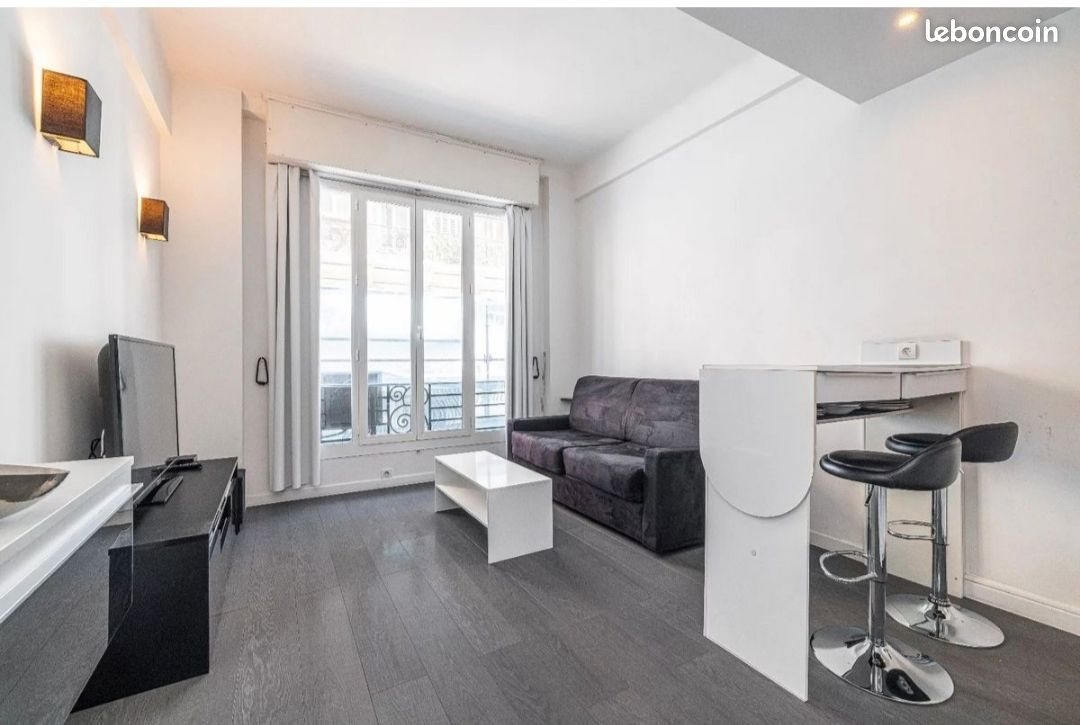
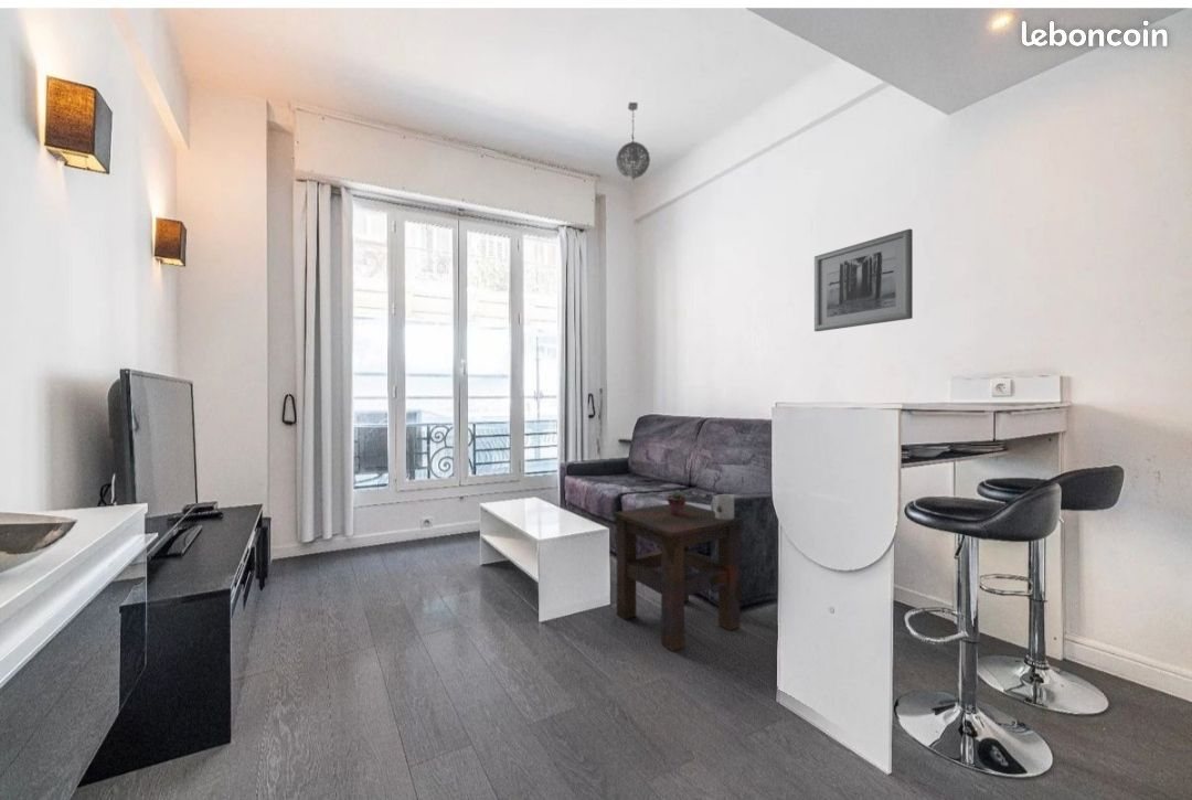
+ mug [712,493,735,520]
+ pendant light [615,102,651,183]
+ wall art [813,227,914,332]
+ potted succulent [667,489,688,515]
+ side table [613,503,744,652]
